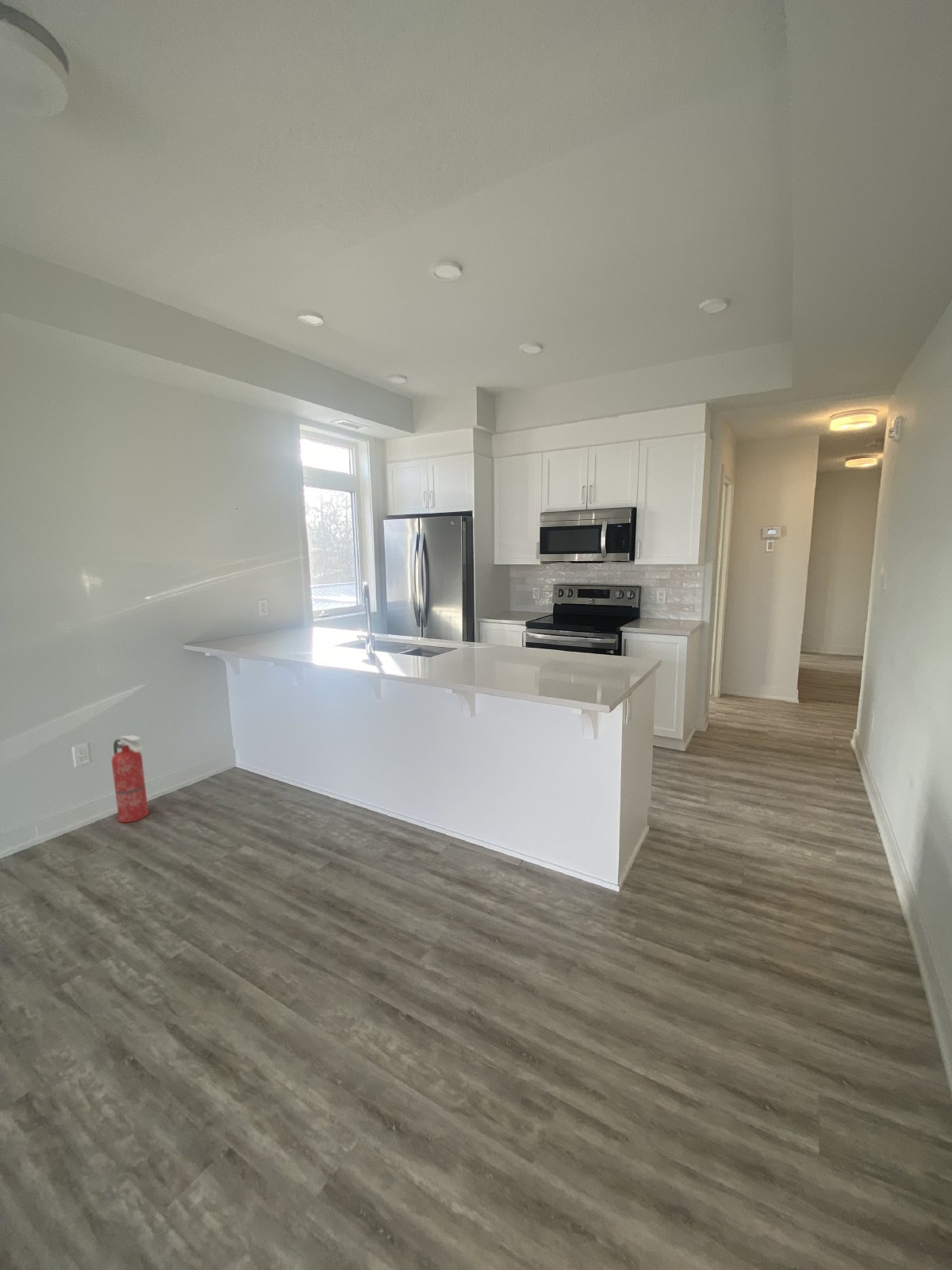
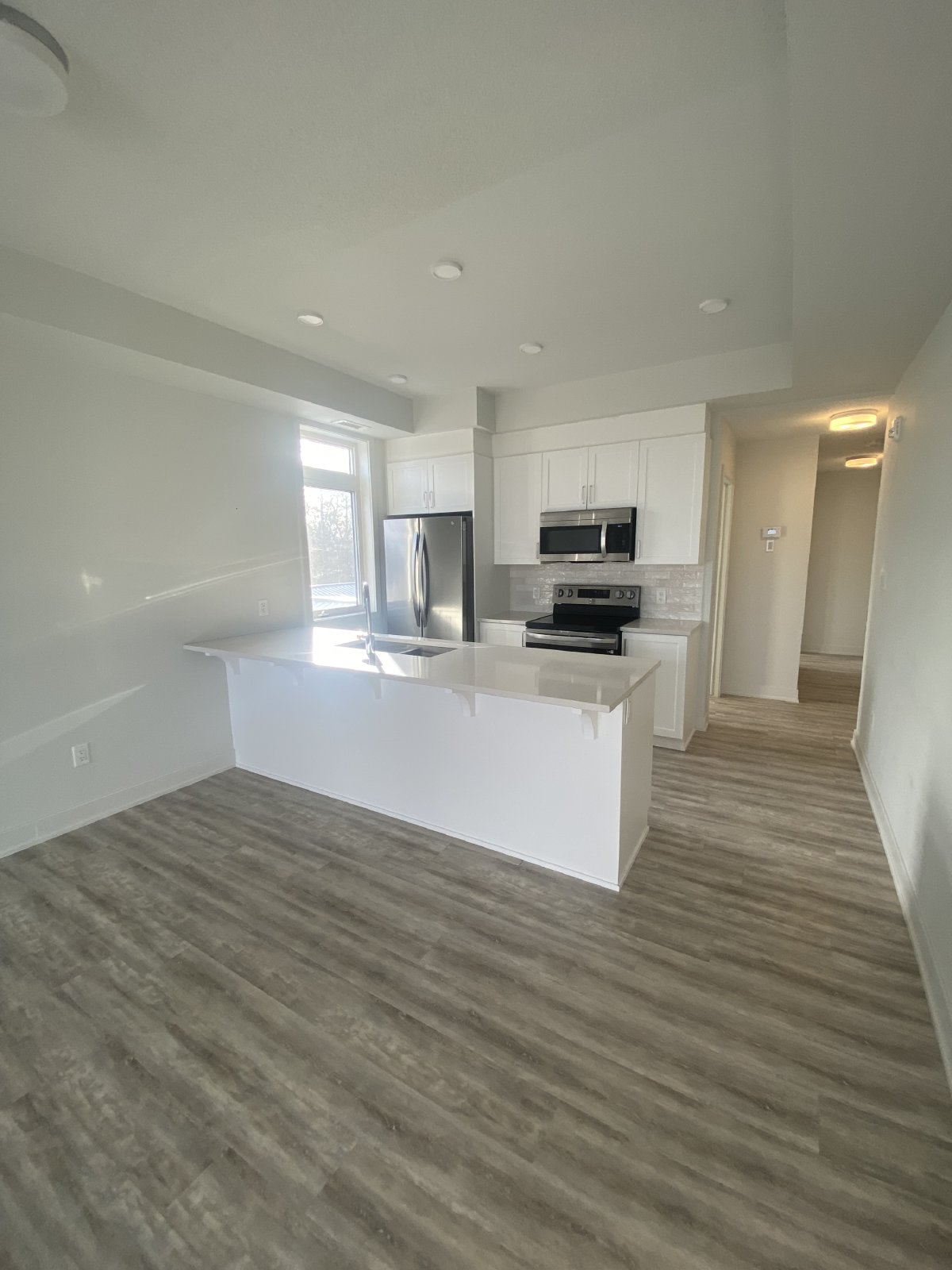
- fire extinguisher [111,734,150,823]
